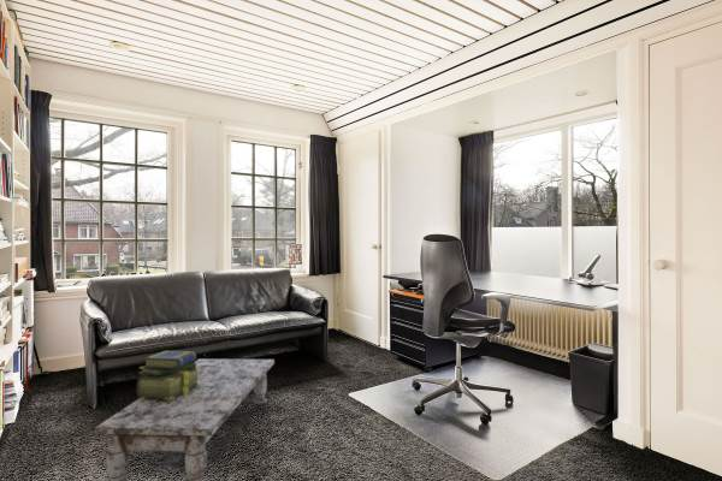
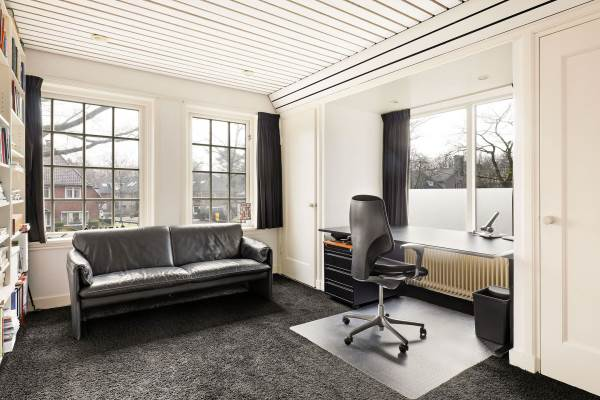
- stack of books [136,350,200,399]
- coffee table [94,358,276,481]
